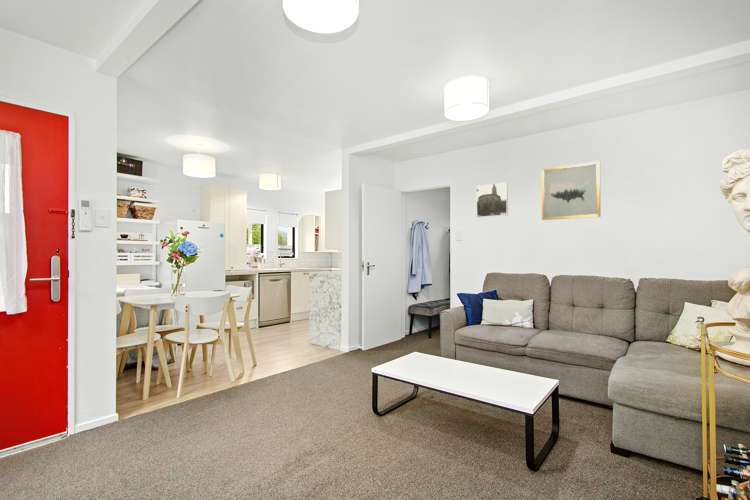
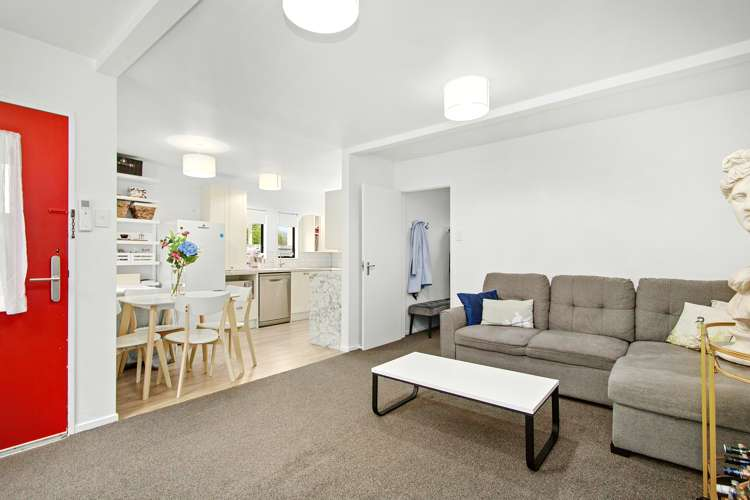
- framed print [475,181,509,218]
- wall art [541,160,601,221]
